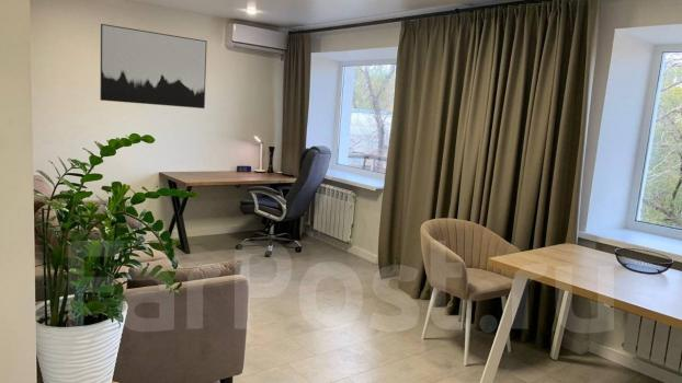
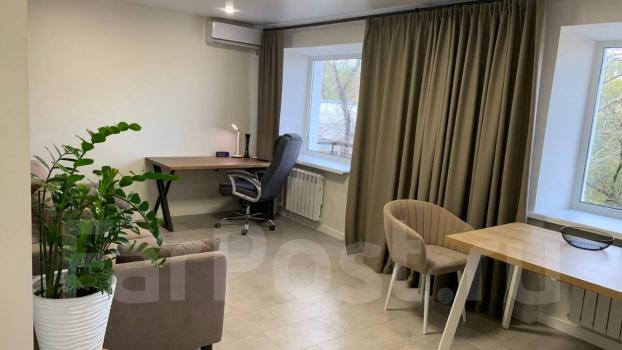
- wall art [99,23,208,109]
